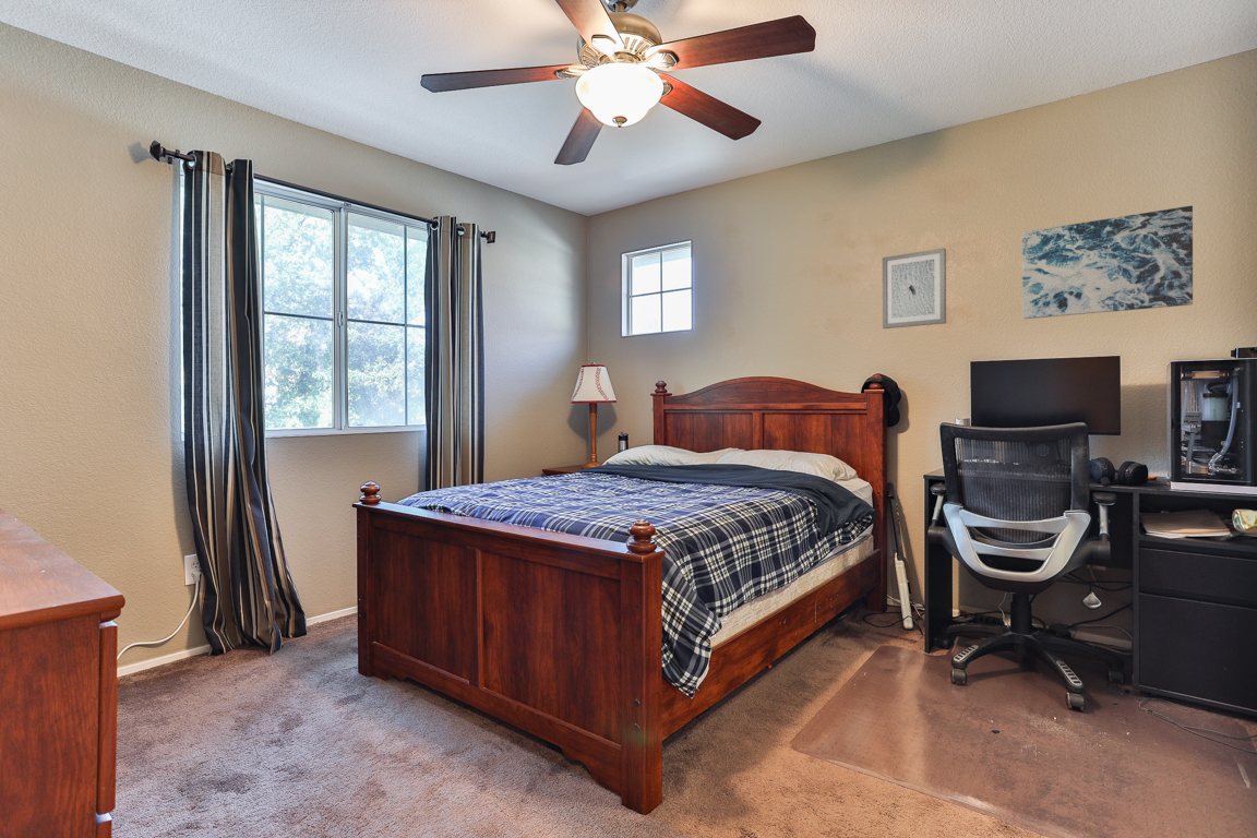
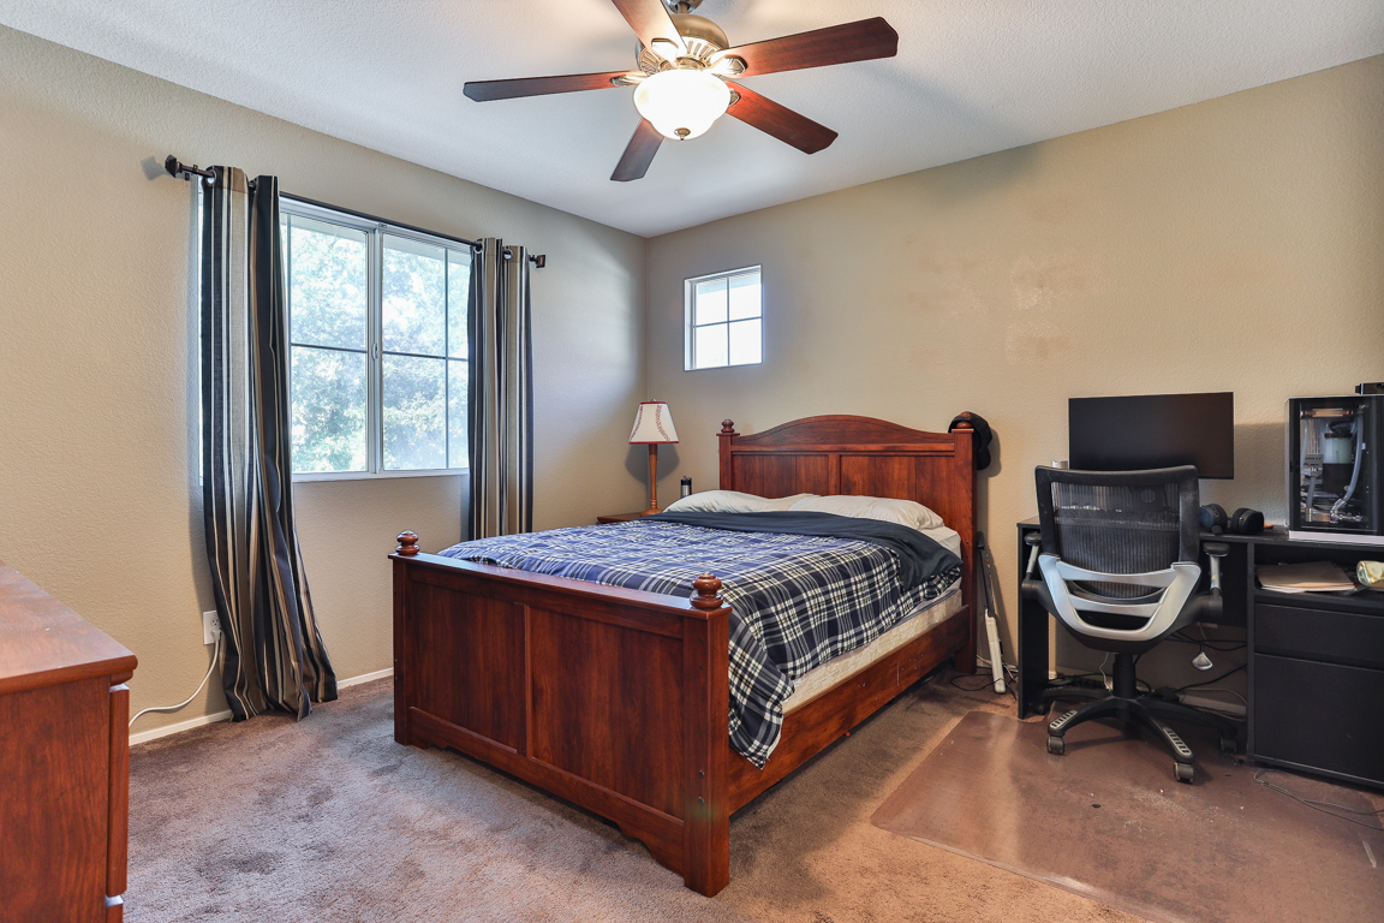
- wall art [882,247,947,330]
- wall art [1021,205,1194,320]
